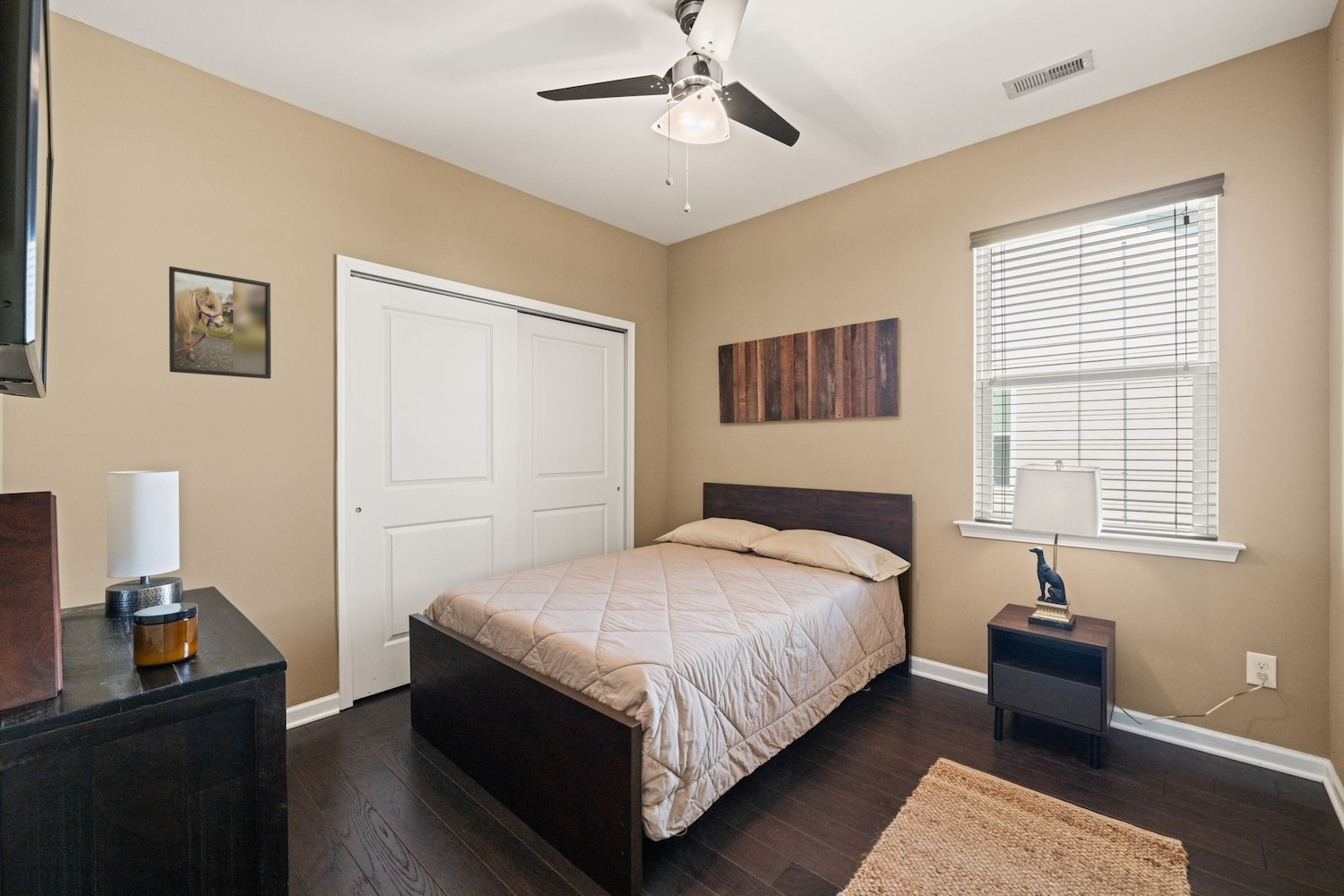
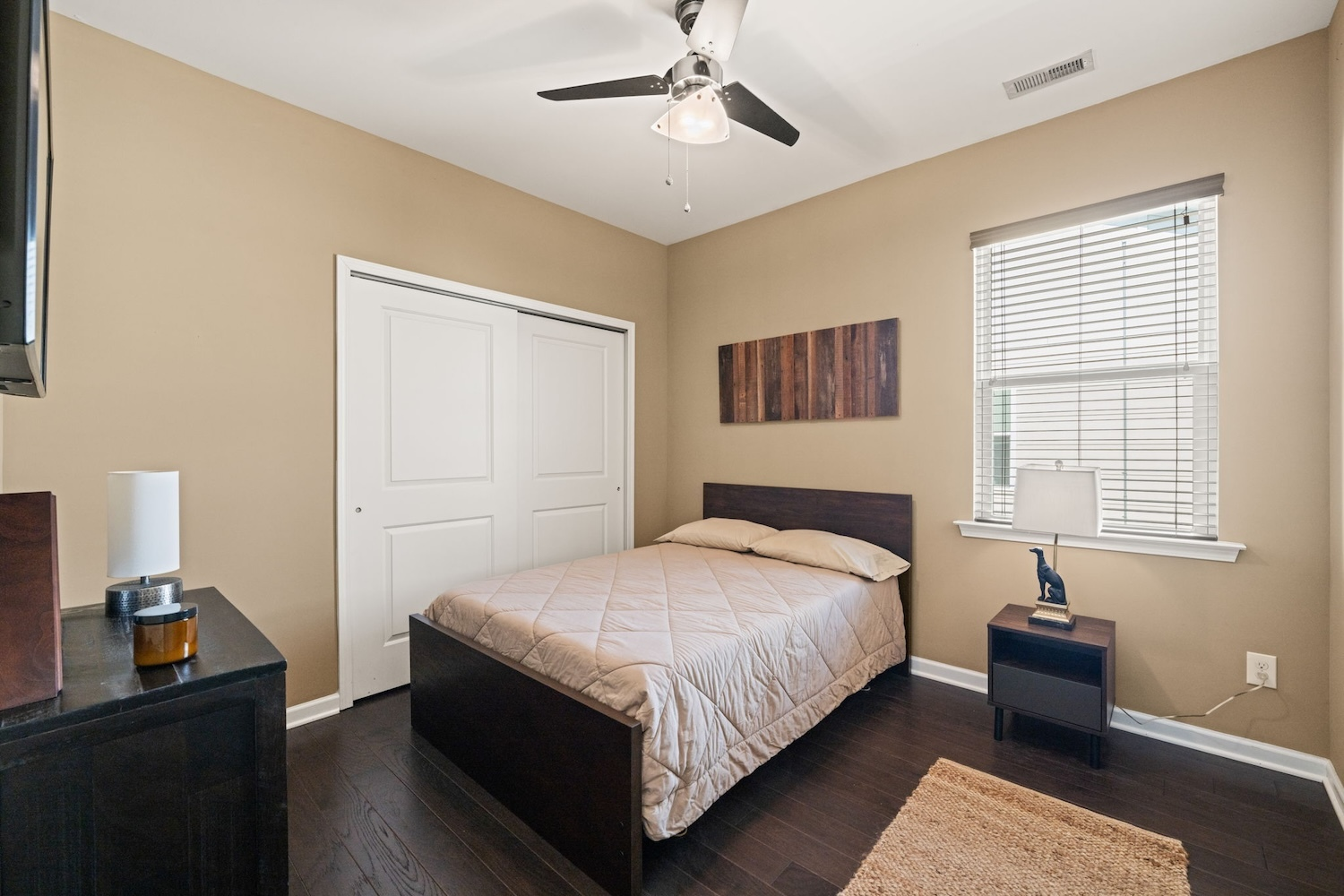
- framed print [168,265,271,380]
